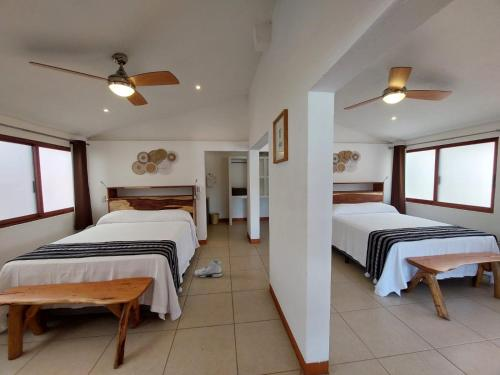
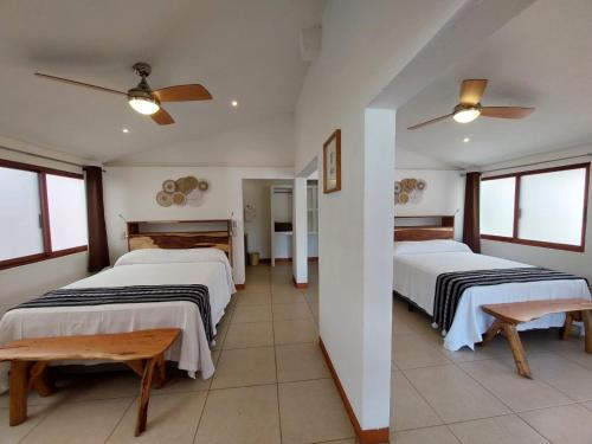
- sneaker [194,258,223,278]
